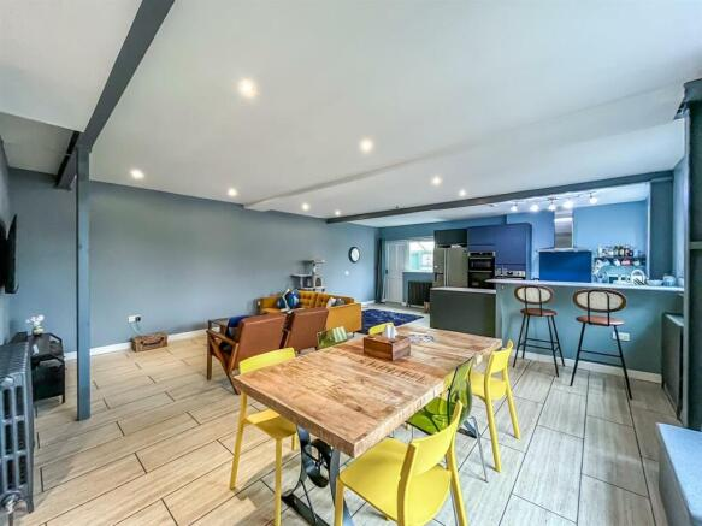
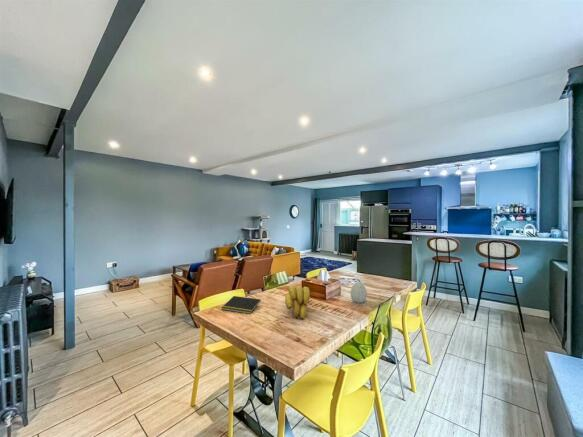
+ notepad [221,295,262,315]
+ decorative egg [350,281,368,304]
+ banana bunch [284,284,311,320]
